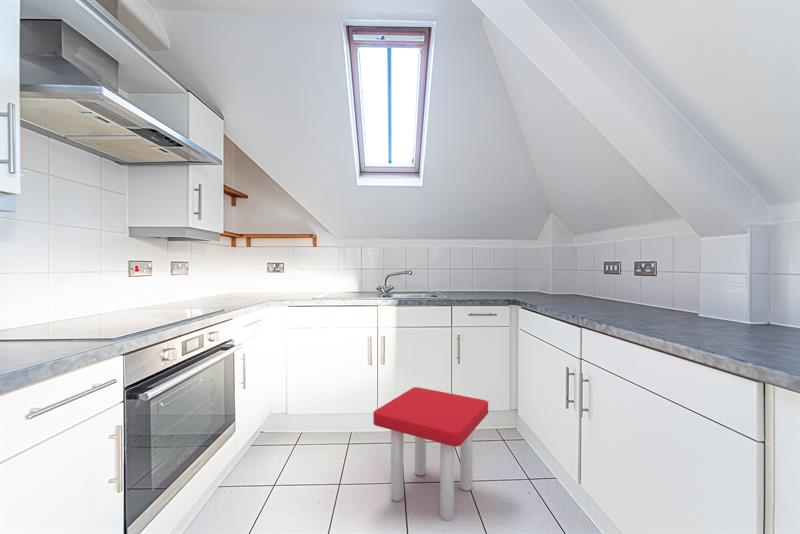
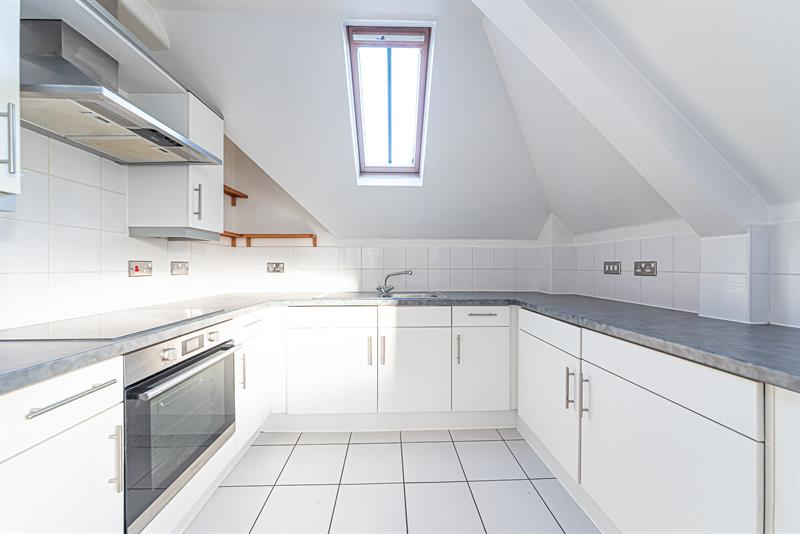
- stool [372,386,489,521]
